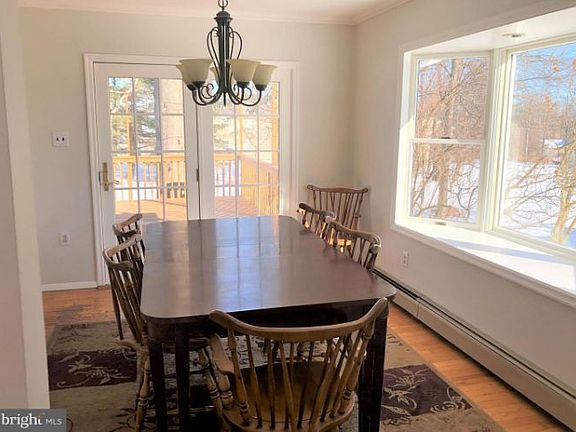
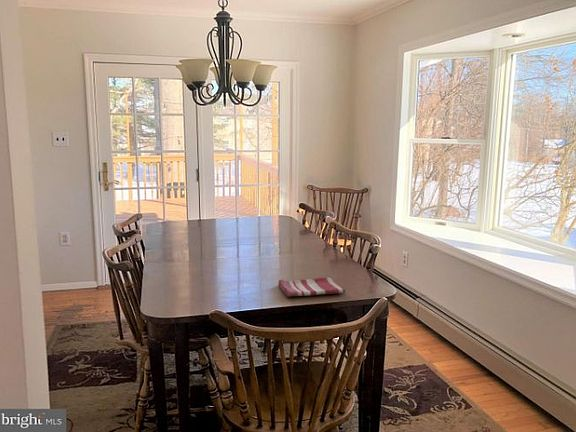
+ dish towel [278,277,346,298]
